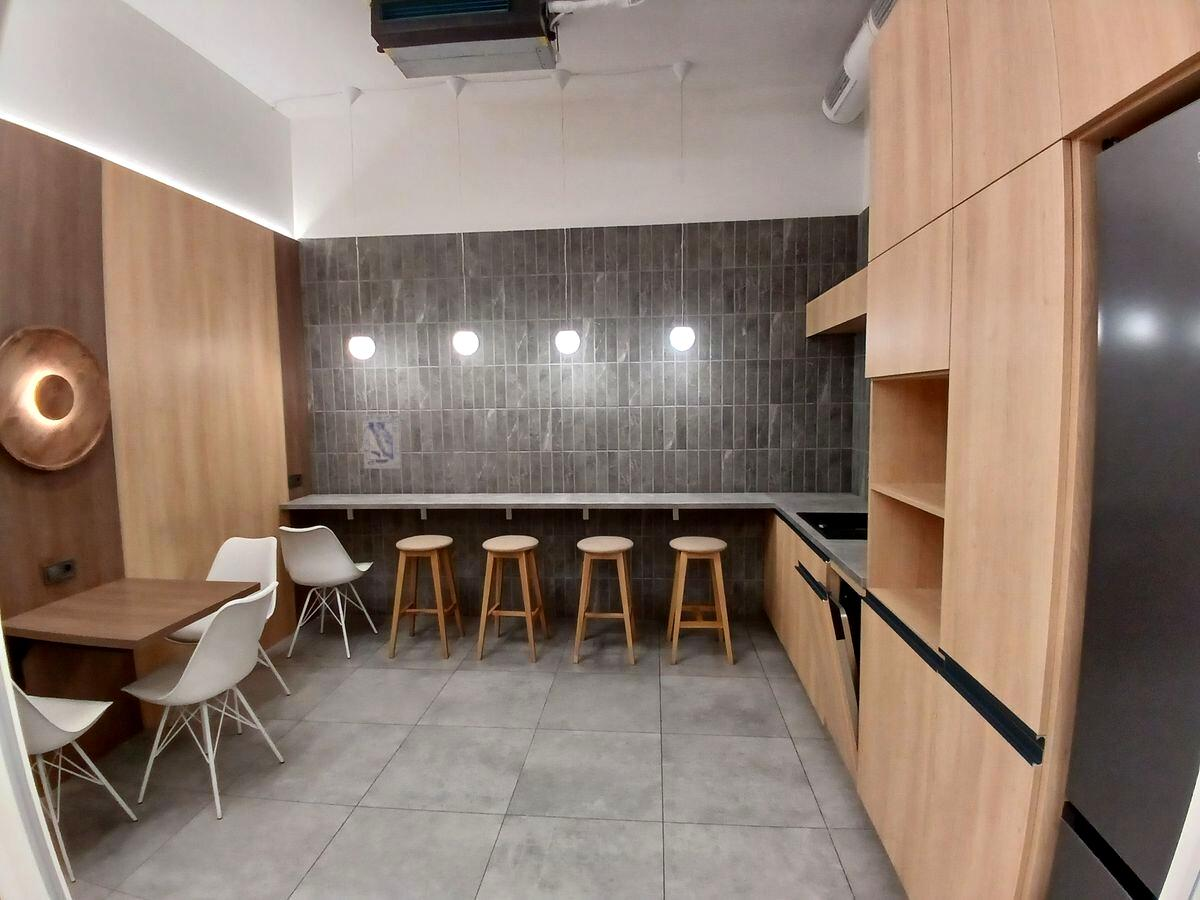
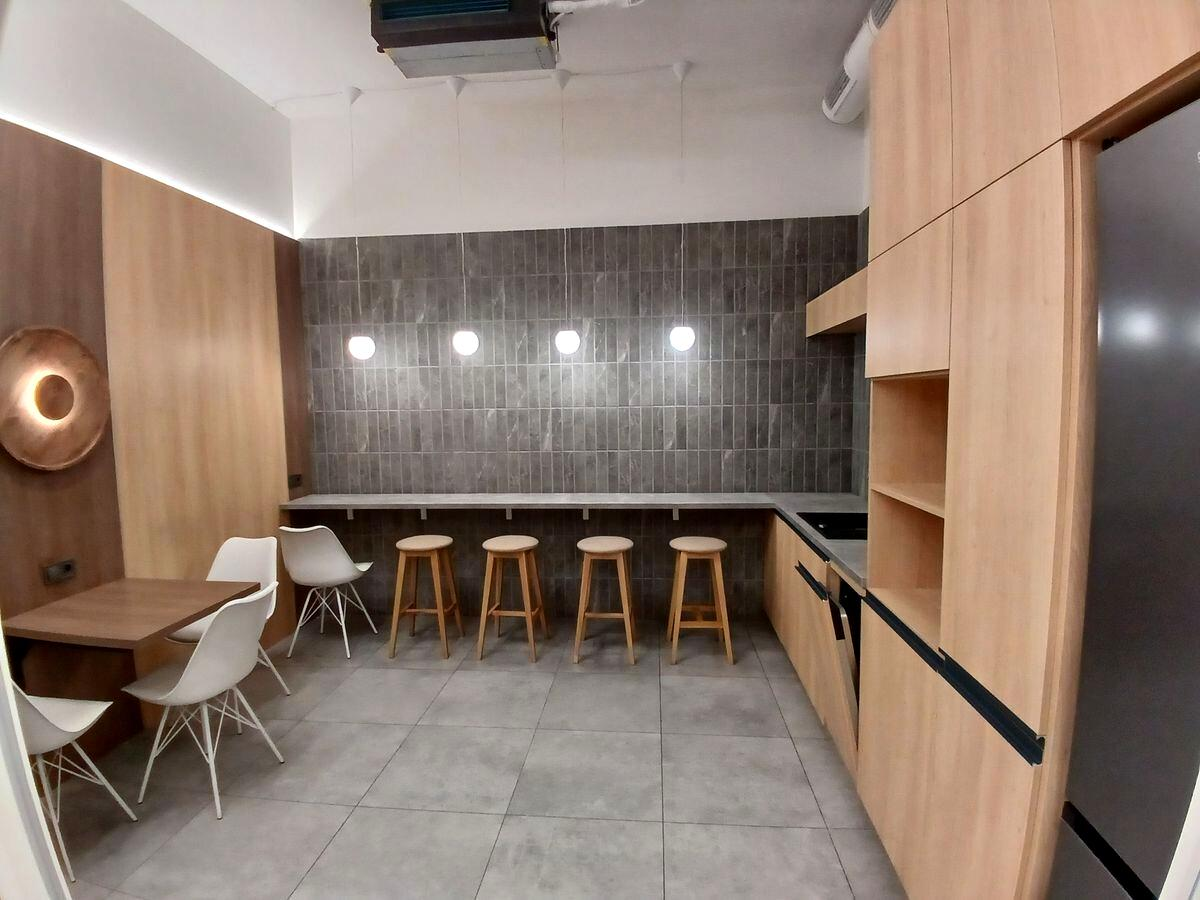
- wall art [362,413,402,469]
